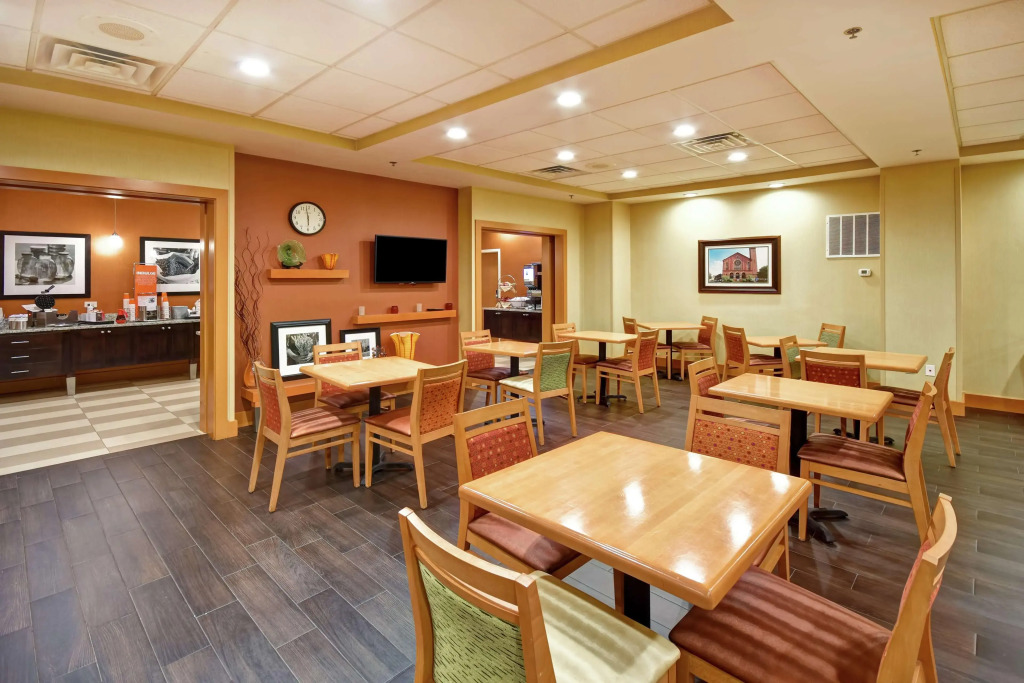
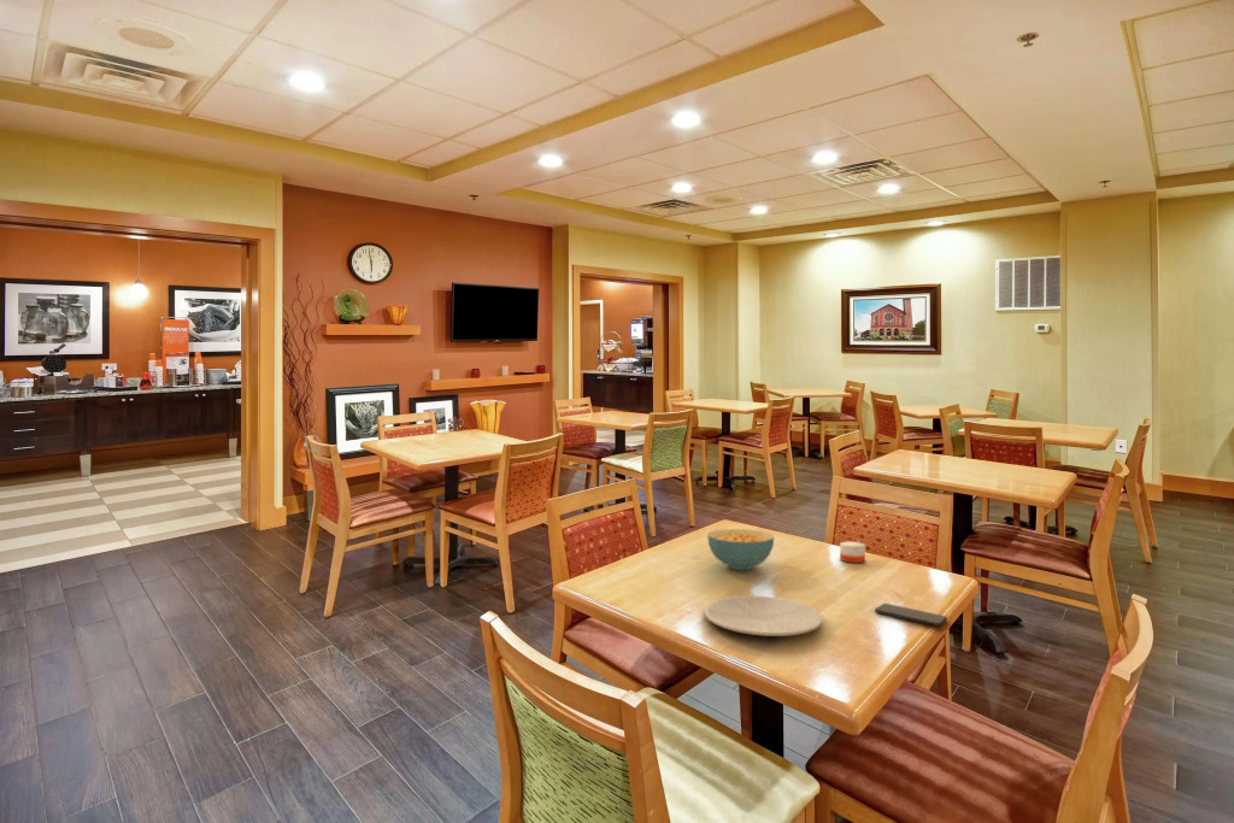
+ cereal bowl [706,528,775,571]
+ smartphone [874,602,948,628]
+ candle [839,541,866,564]
+ plate [703,594,824,637]
